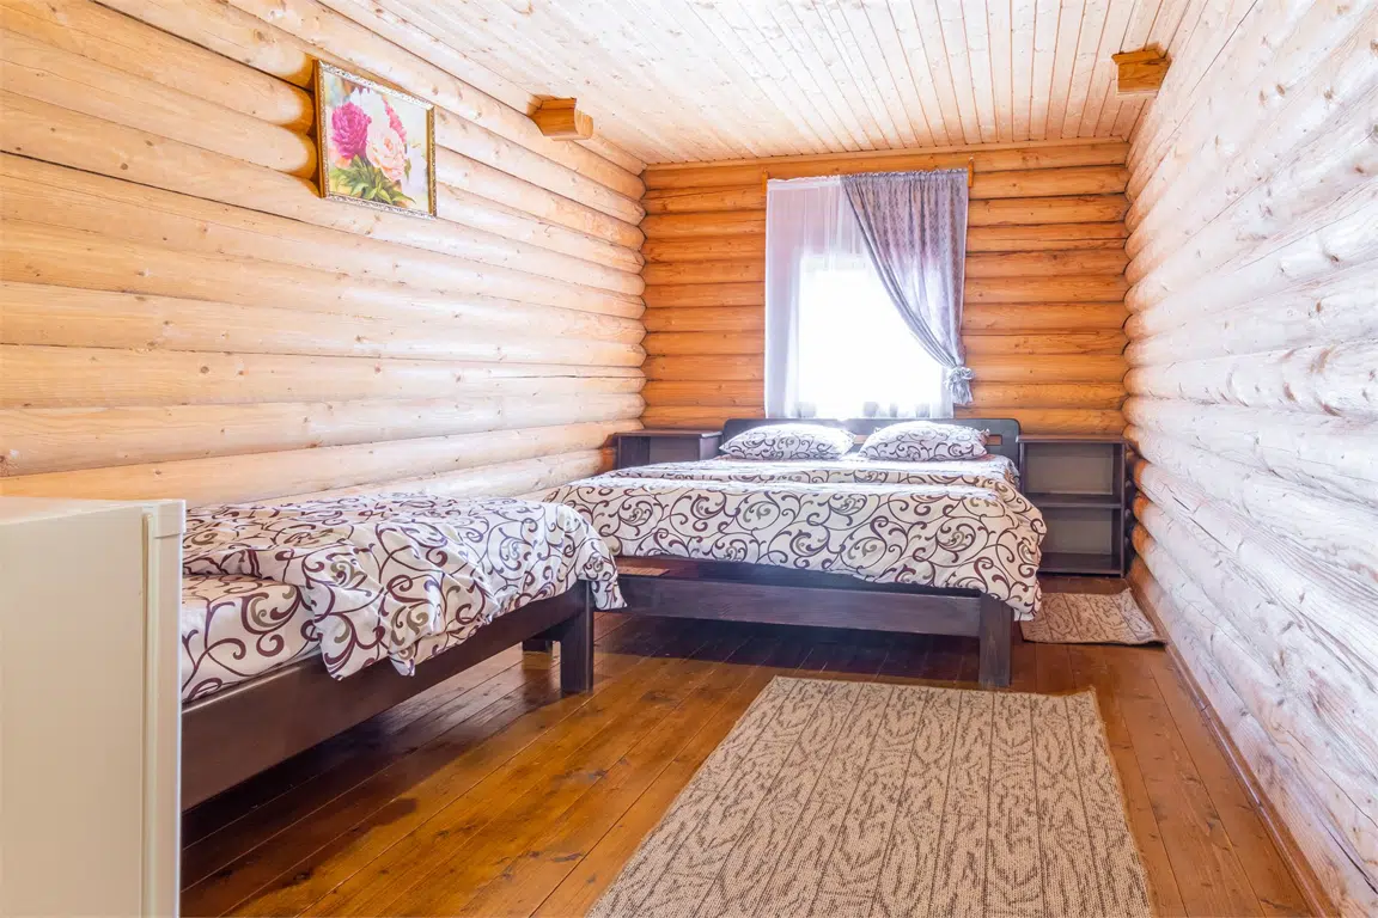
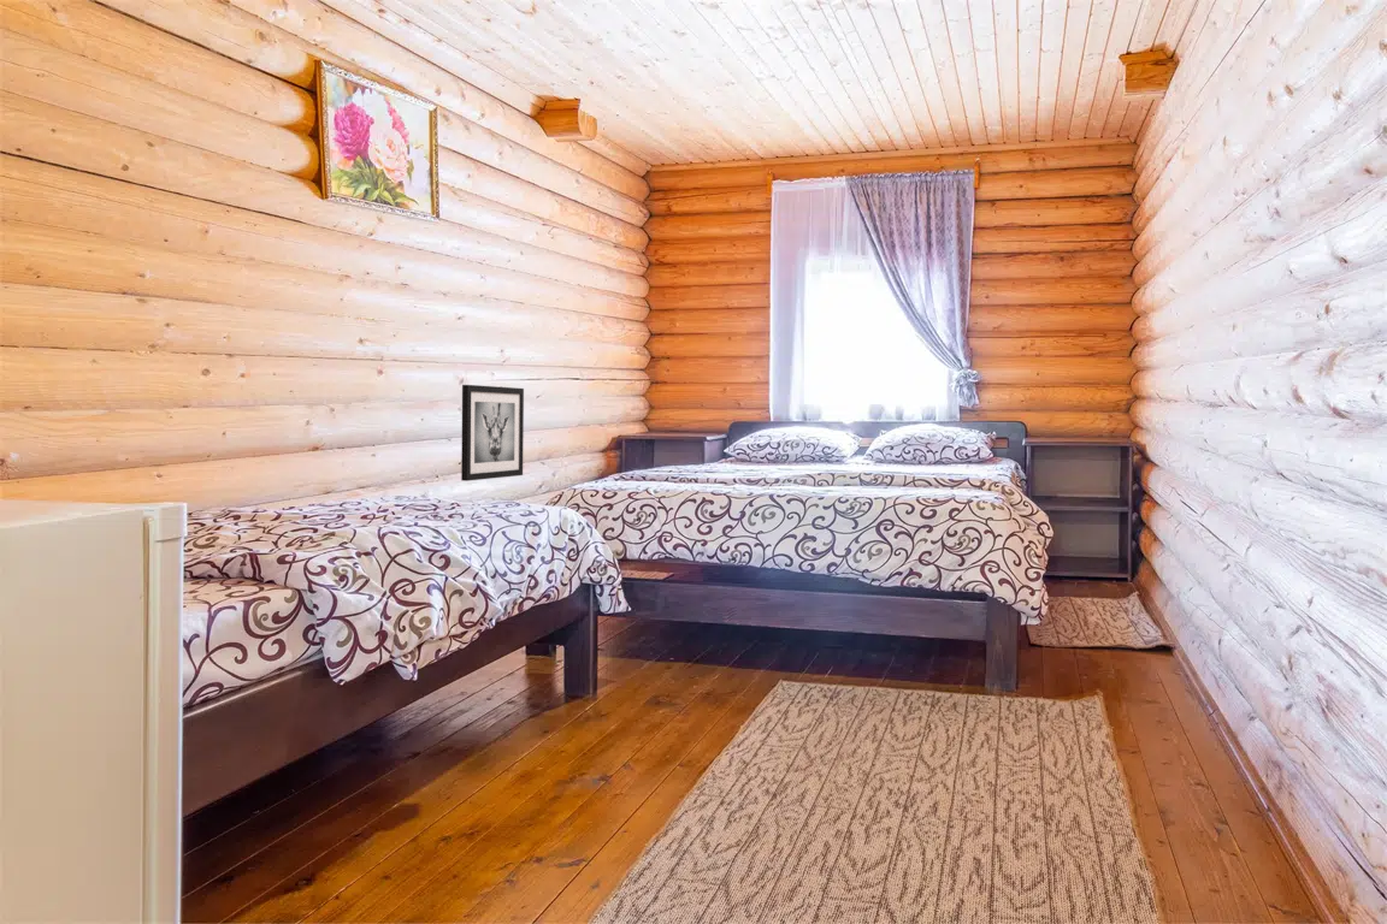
+ wall art [460,384,525,482]
